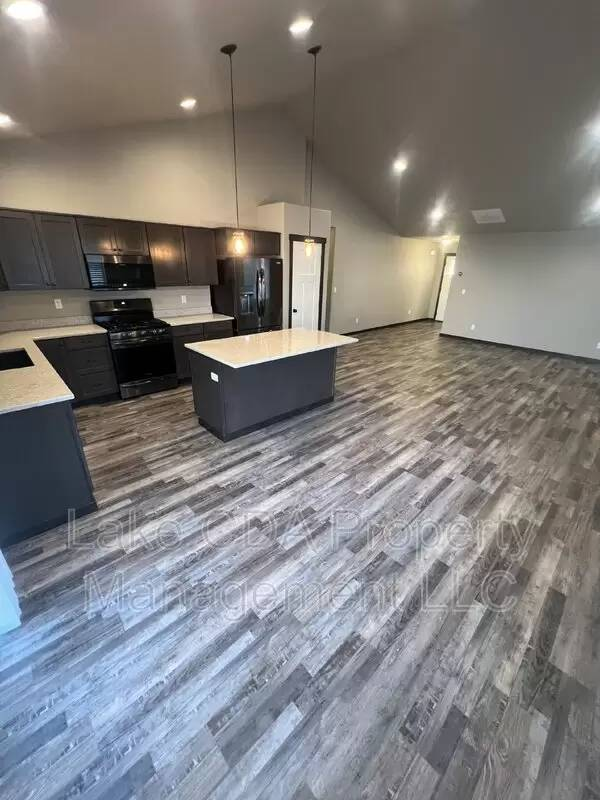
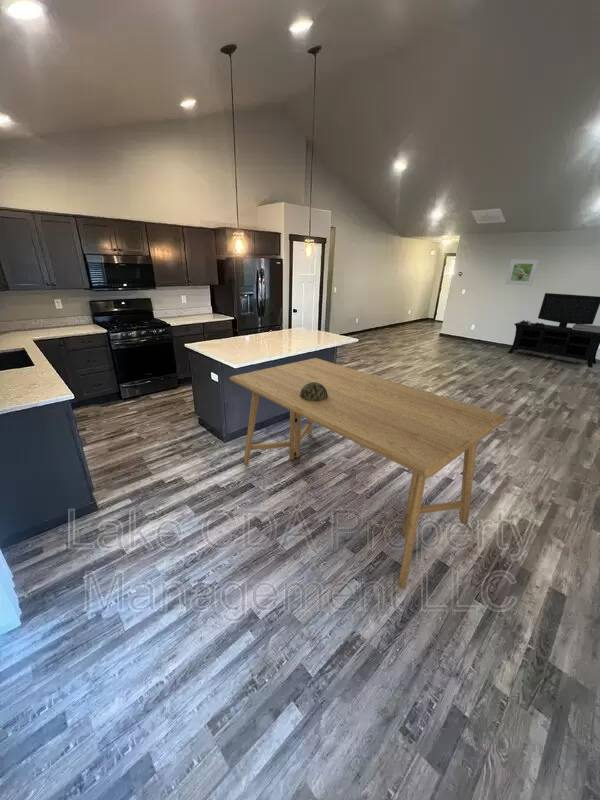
+ dining table [229,357,507,590]
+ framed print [505,258,540,286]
+ media console [507,292,600,369]
+ decorative bowl [300,382,328,401]
